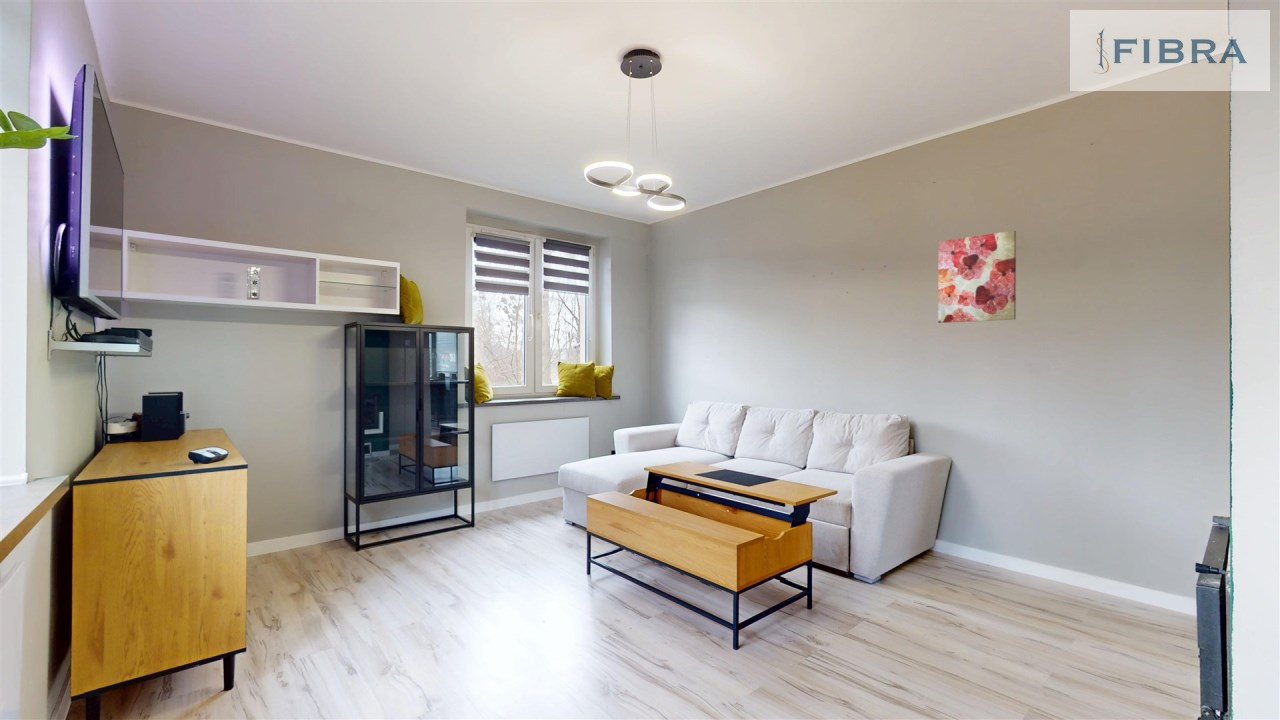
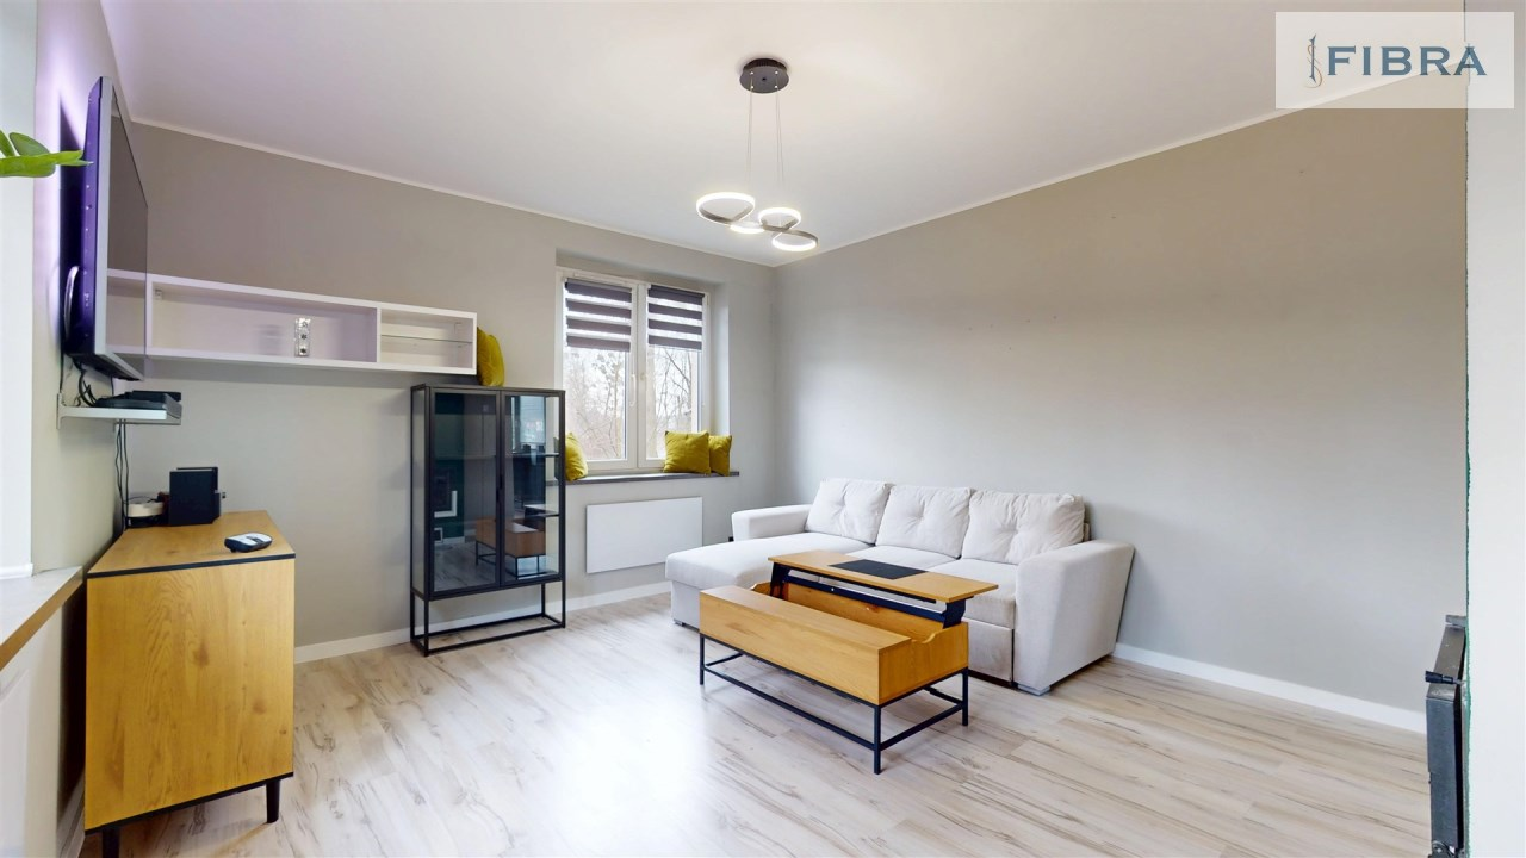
- wall art [937,229,1017,324]
